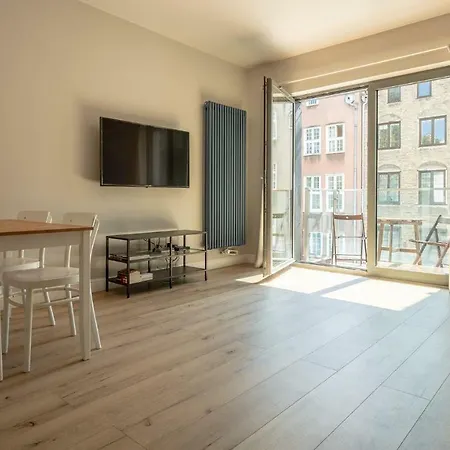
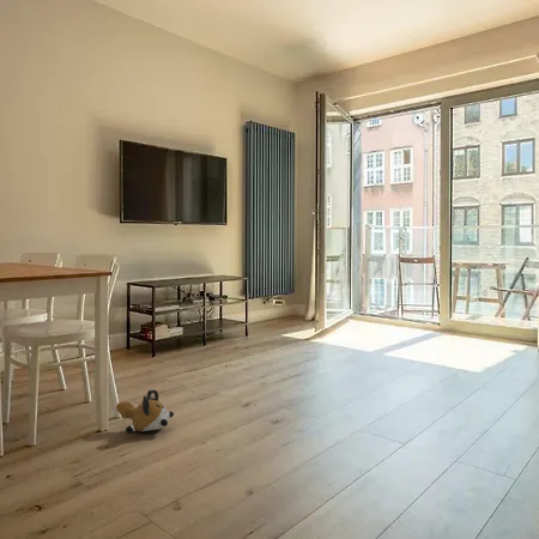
+ plush toy [114,389,175,434]
